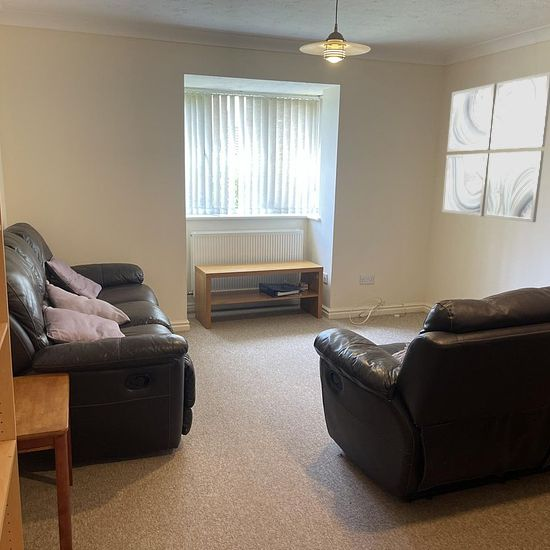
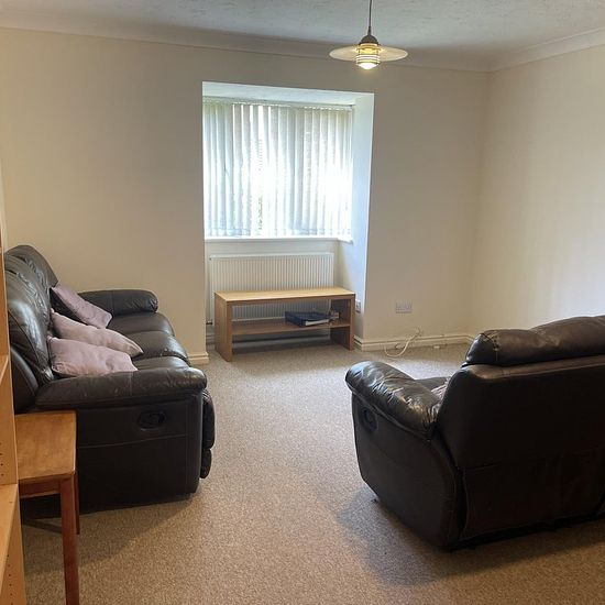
- wall art [441,71,550,223]
